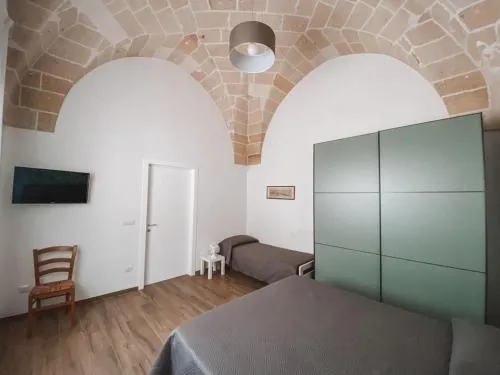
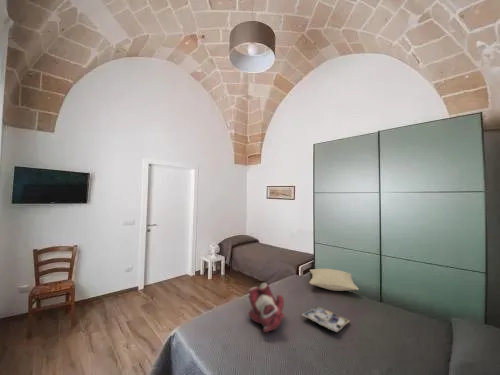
+ pillow [308,268,359,292]
+ teddy bear [246,282,286,333]
+ tray [301,305,351,333]
